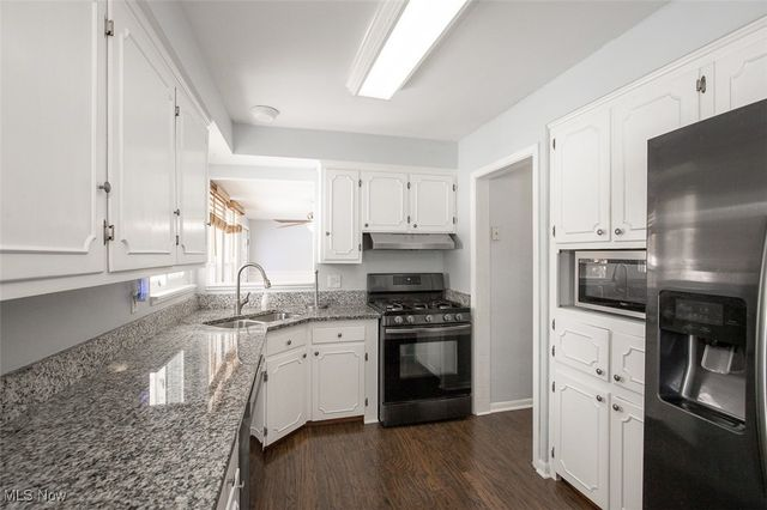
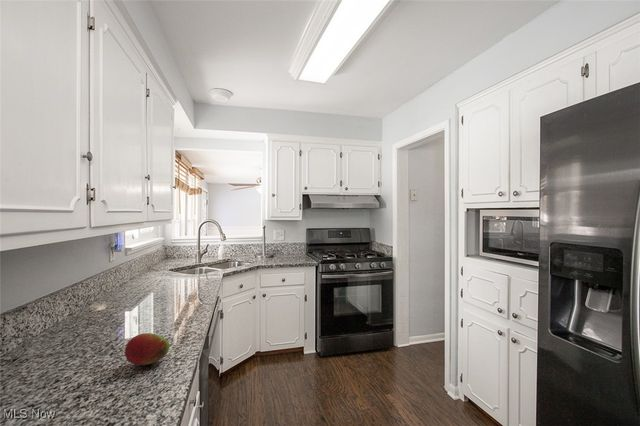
+ fruit [123,332,170,366]
